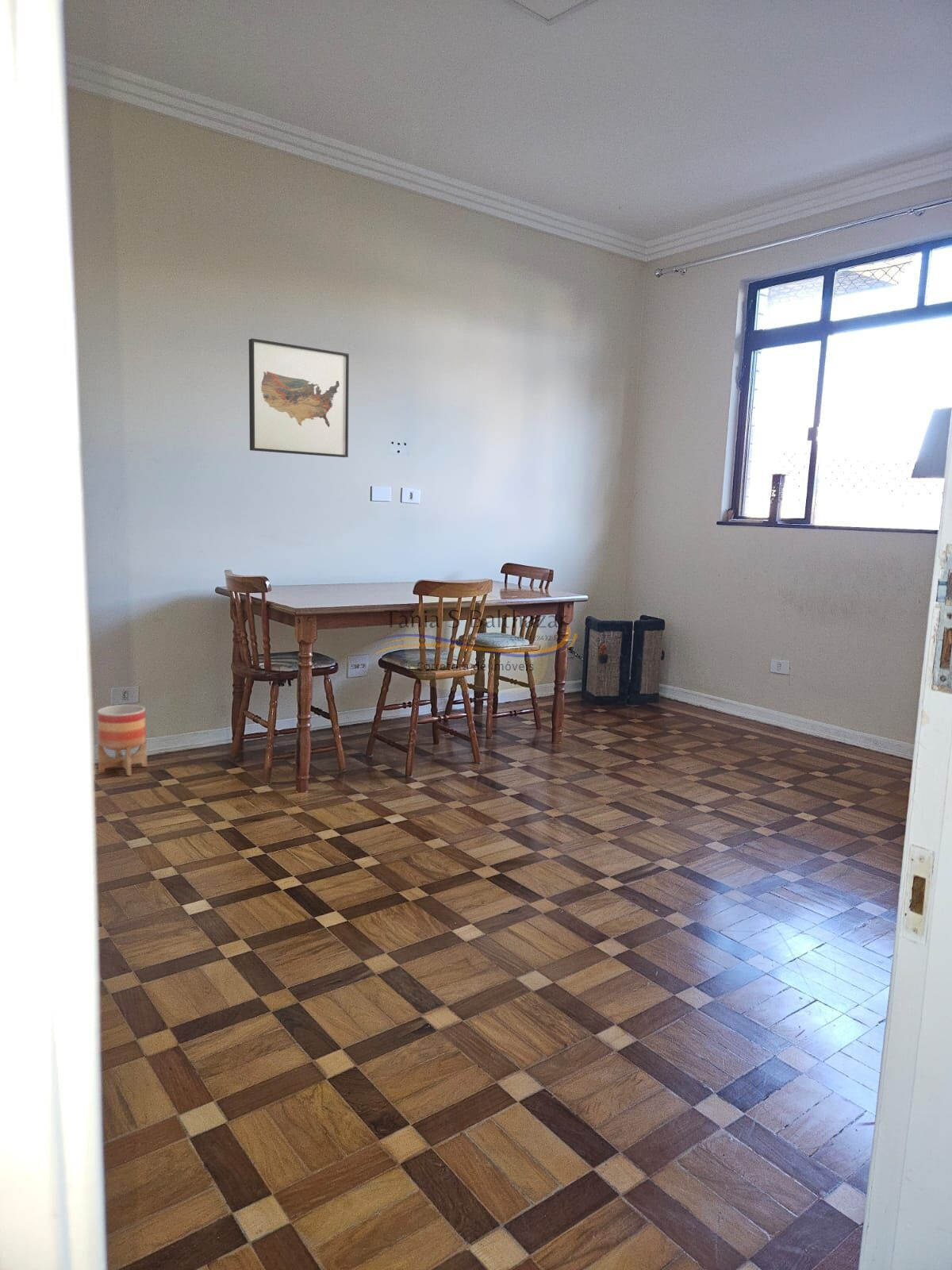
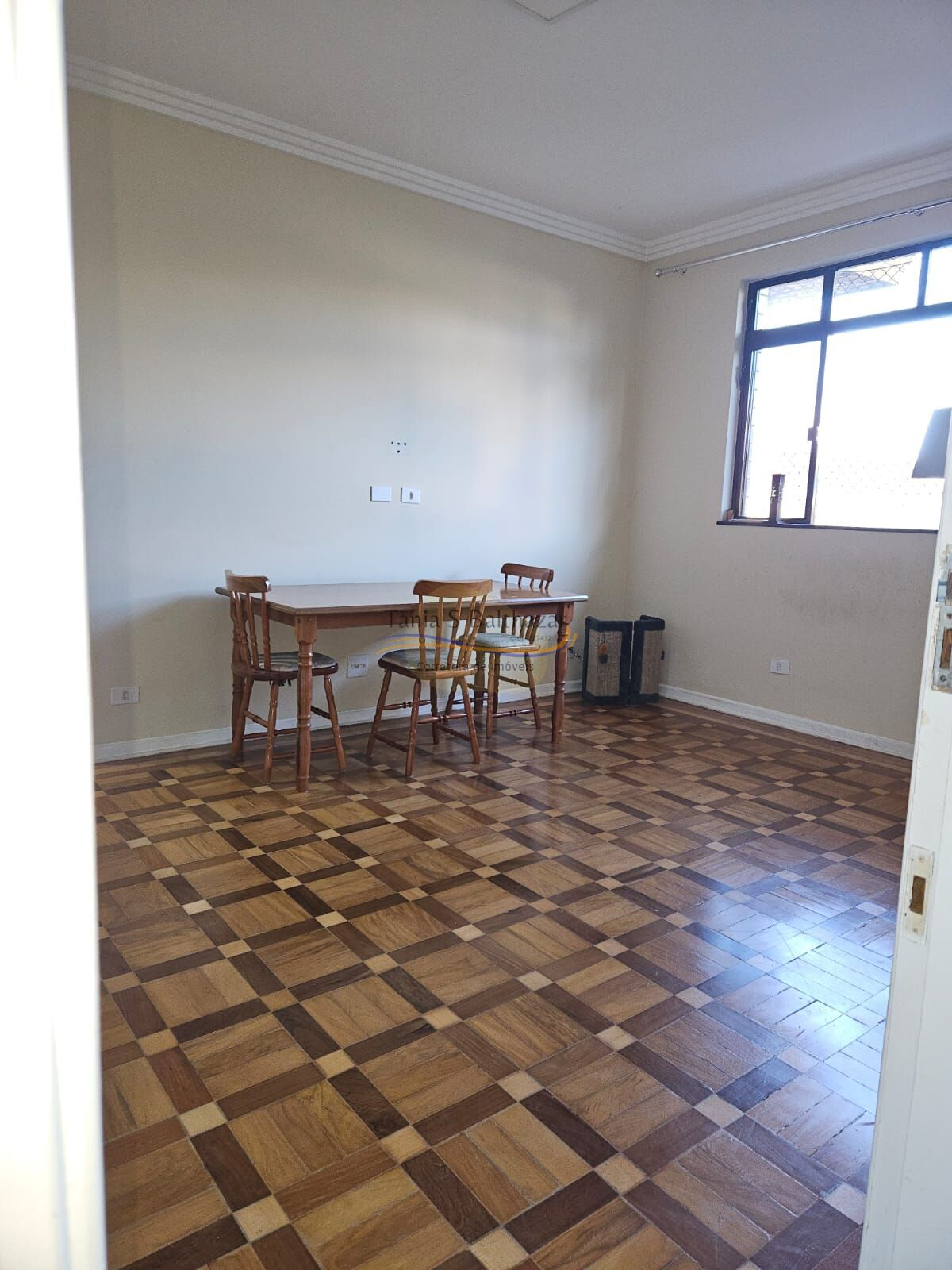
- planter [97,704,148,776]
- wall art [248,337,350,458]
